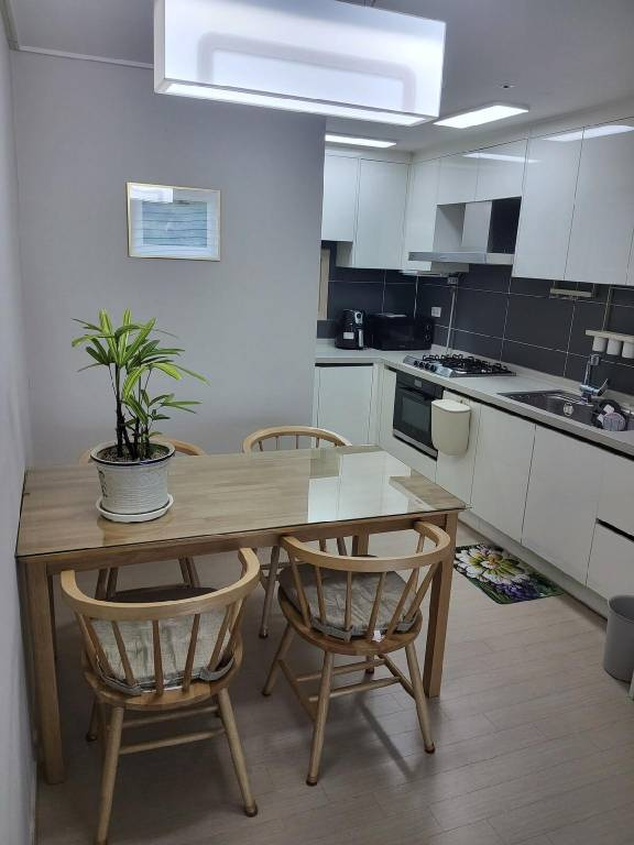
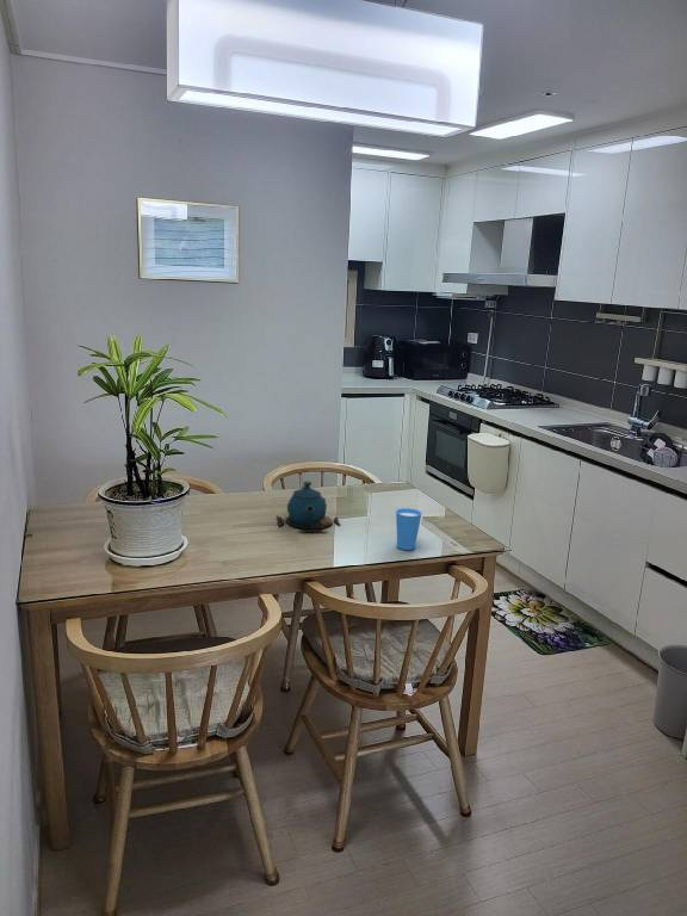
+ teapot [276,481,342,533]
+ cup [395,507,422,551]
